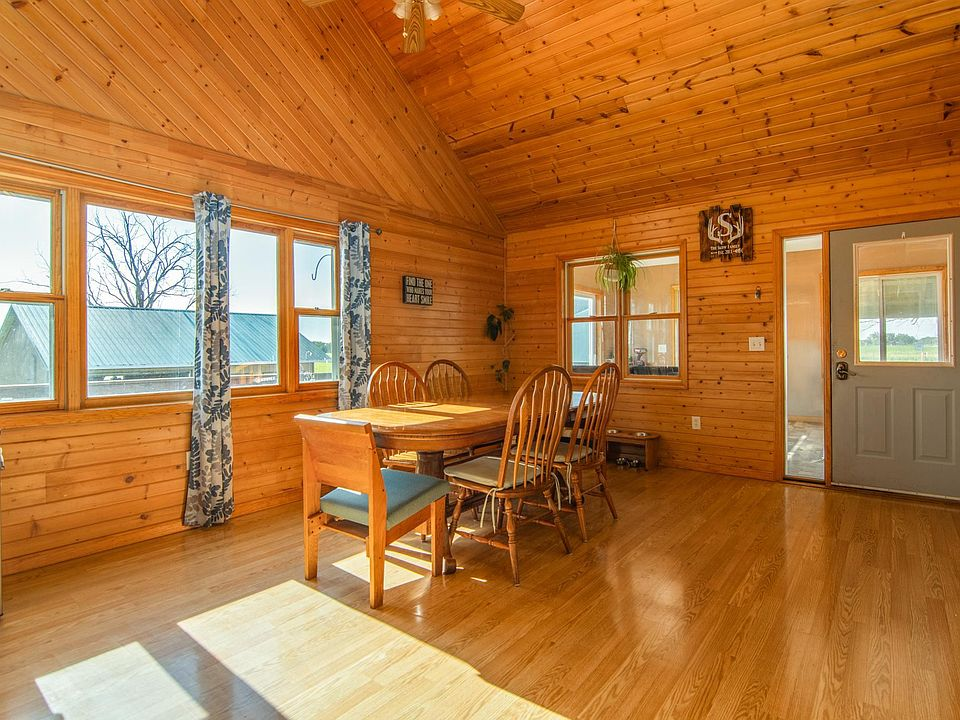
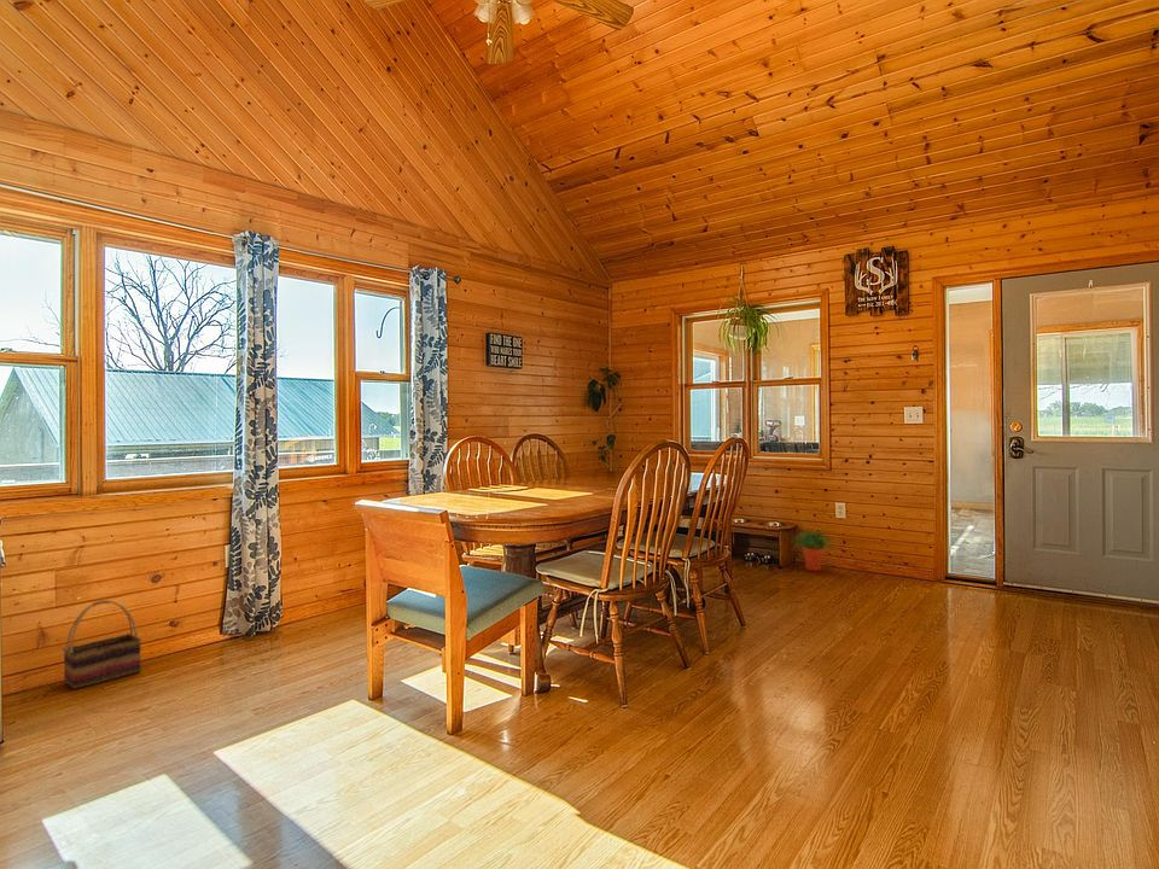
+ potted plant [791,529,839,572]
+ basket [62,599,142,690]
